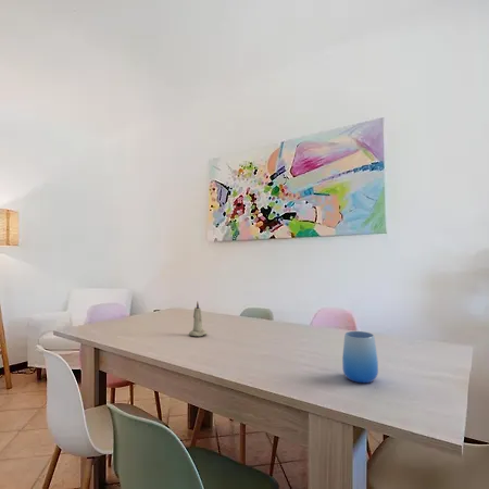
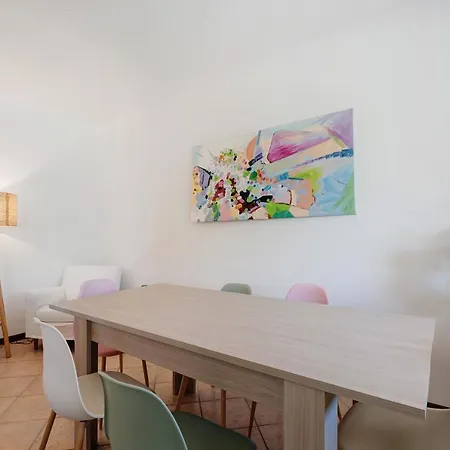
- cup [341,330,379,385]
- candle [188,301,209,337]
